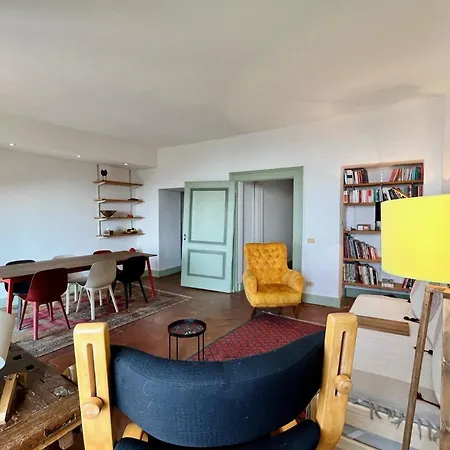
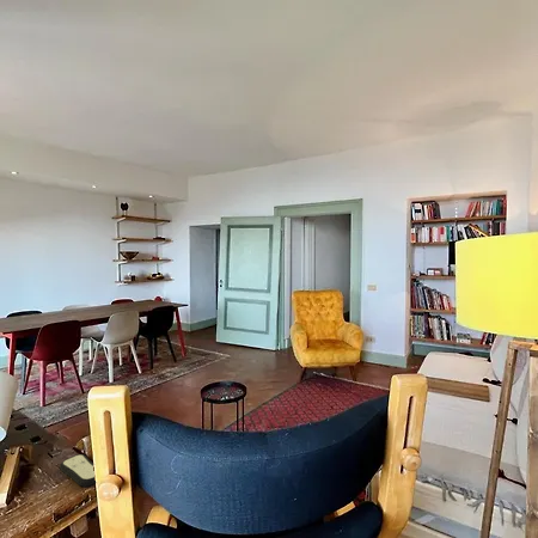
+ remote control [59,453,97,488]
